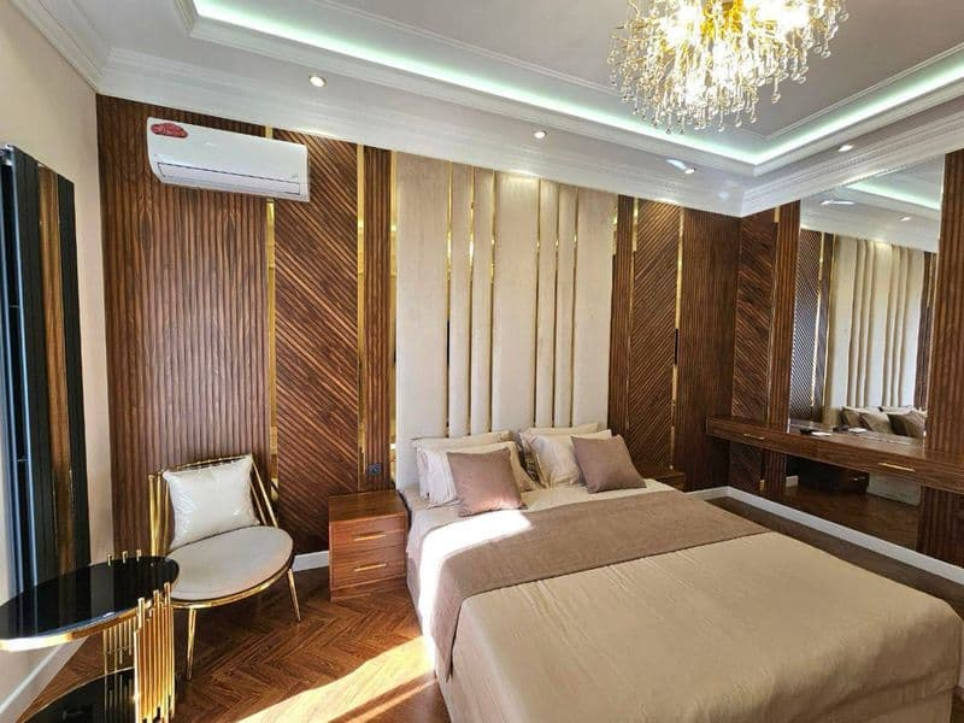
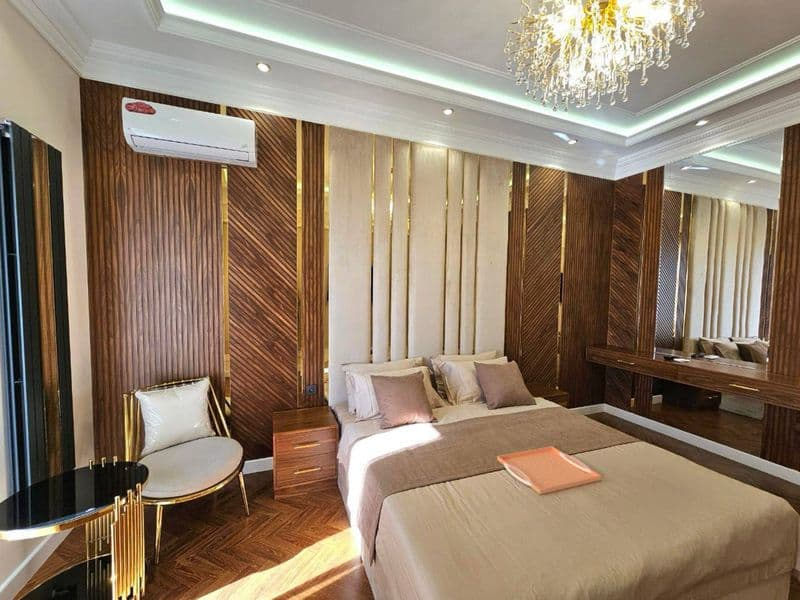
+ serving tray [496,445,602,495]
